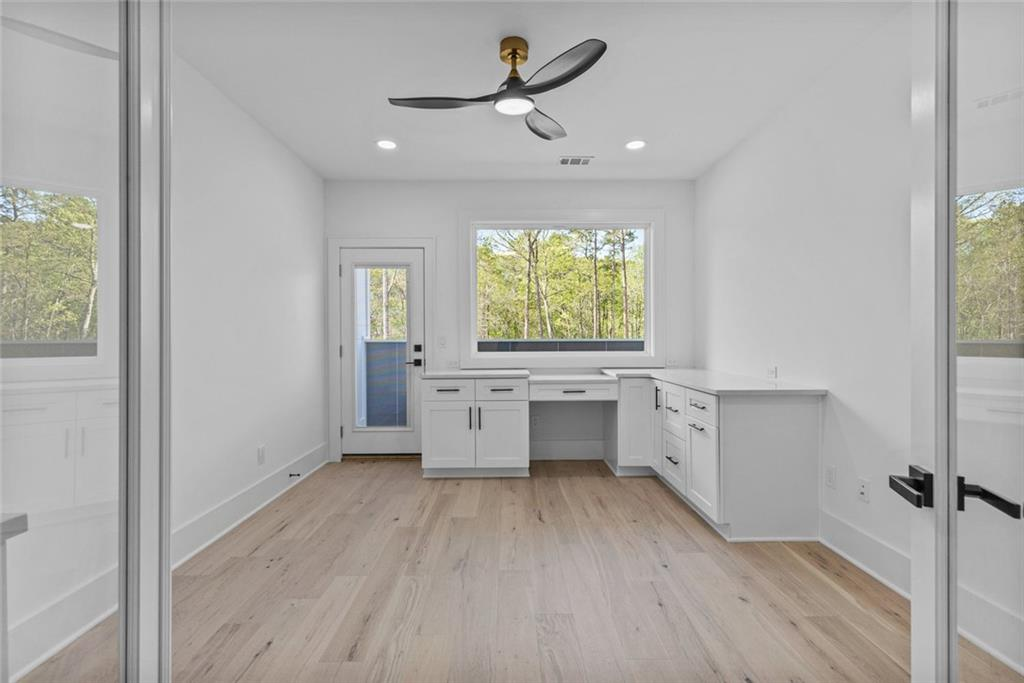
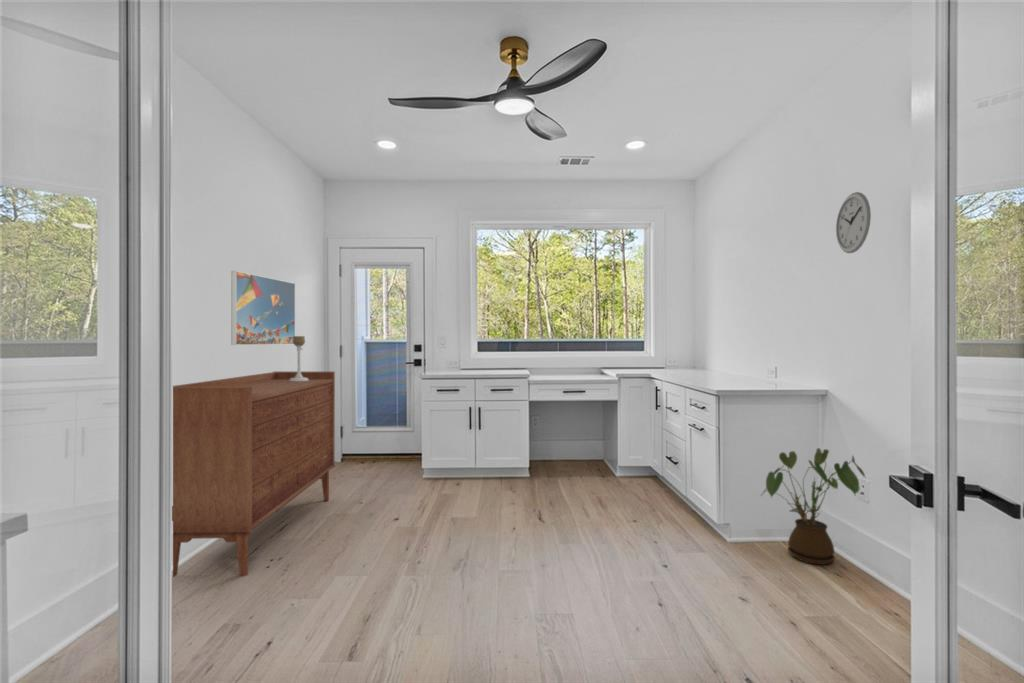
+ wall clock [835,191,872,254]
+ house plant [760,447,867,566]
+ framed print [230,270,296,346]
+ sideboard [171,371,336,578]
+ candle holder [289,335,308,381]
